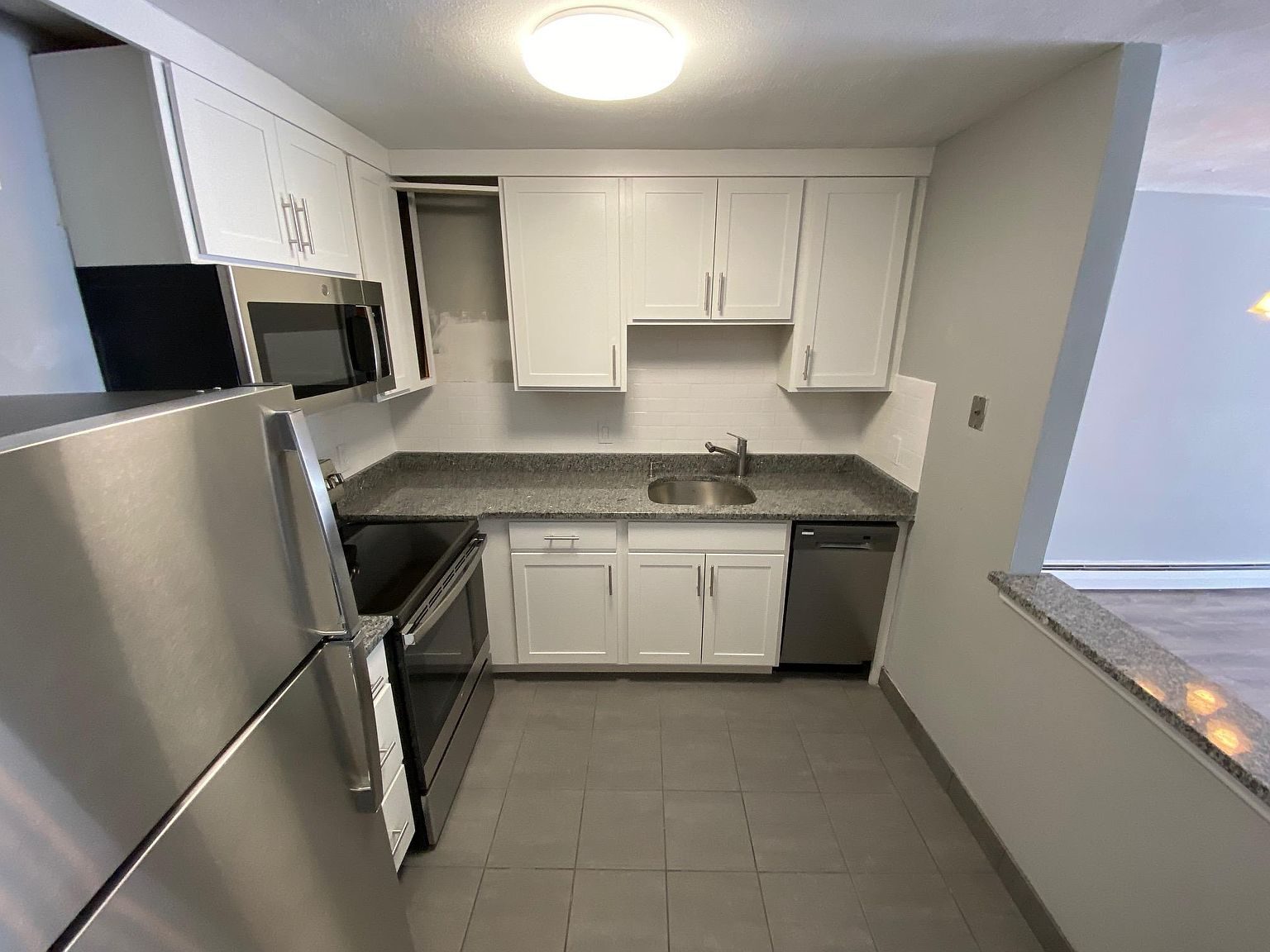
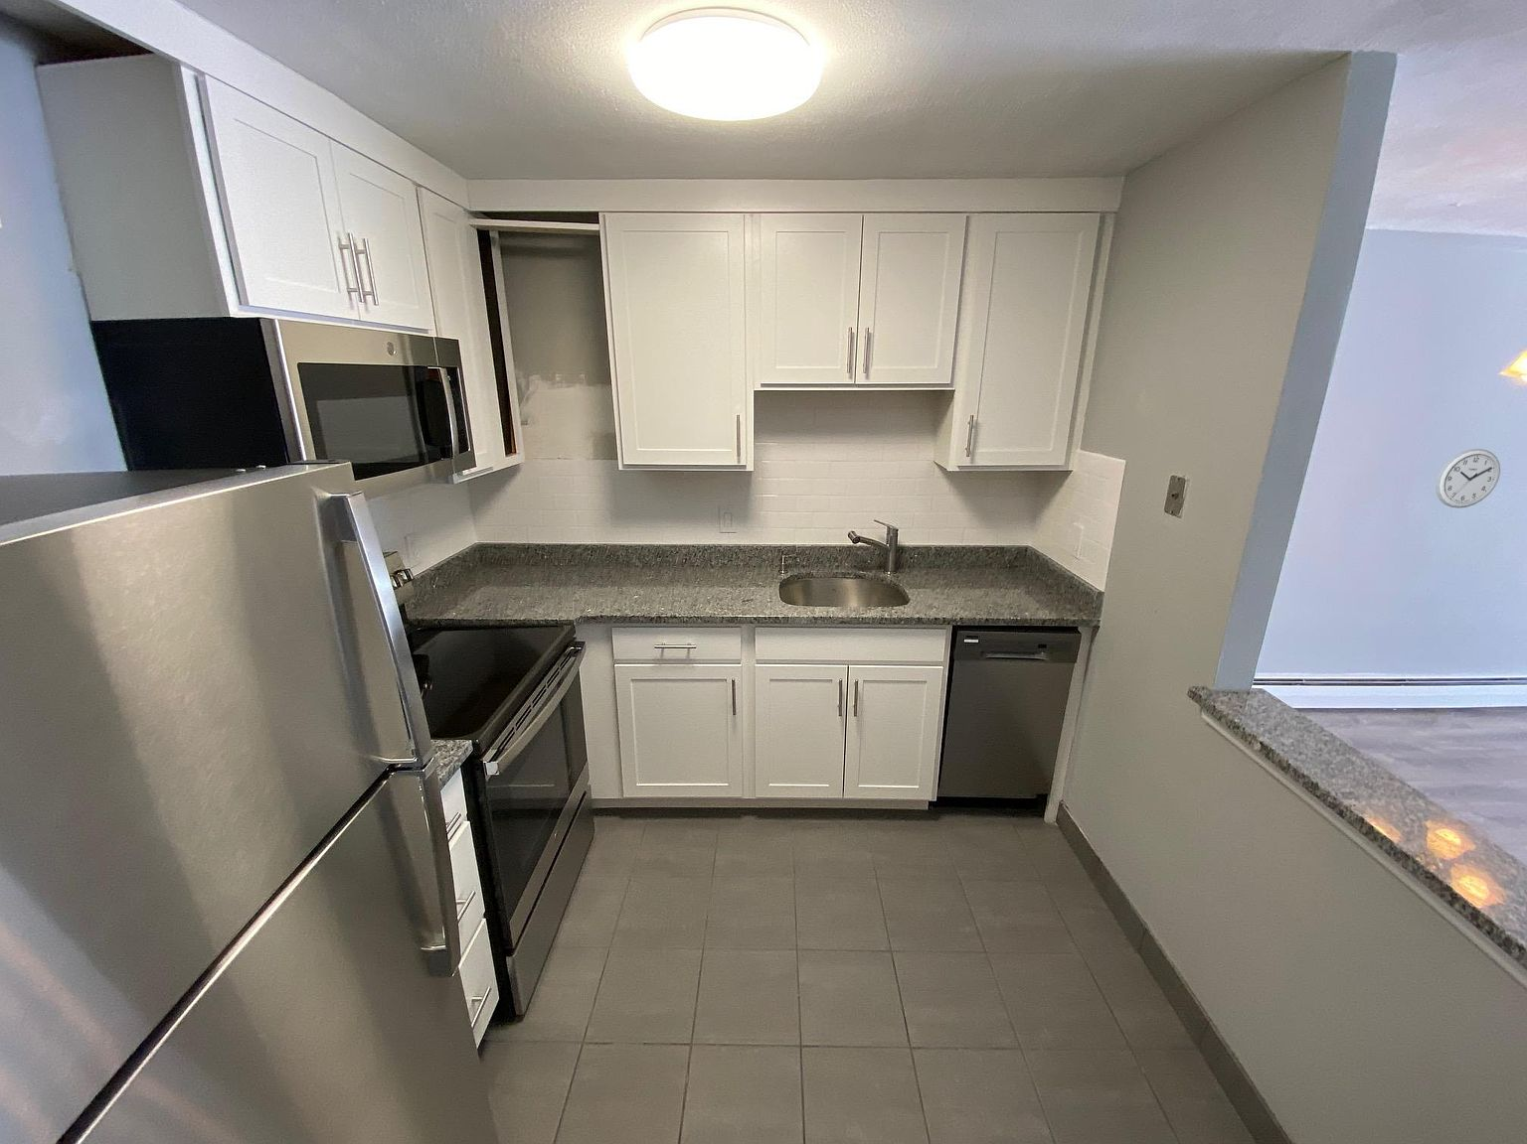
+ wall clock [1434,448,1502,510]
